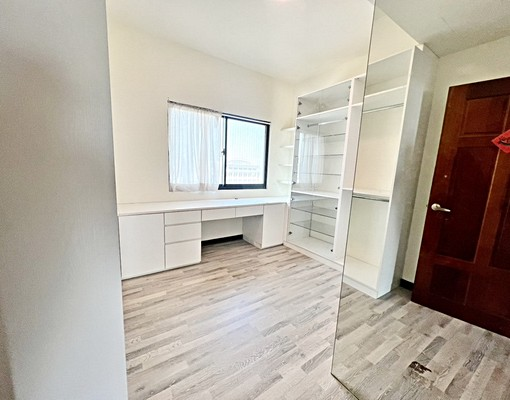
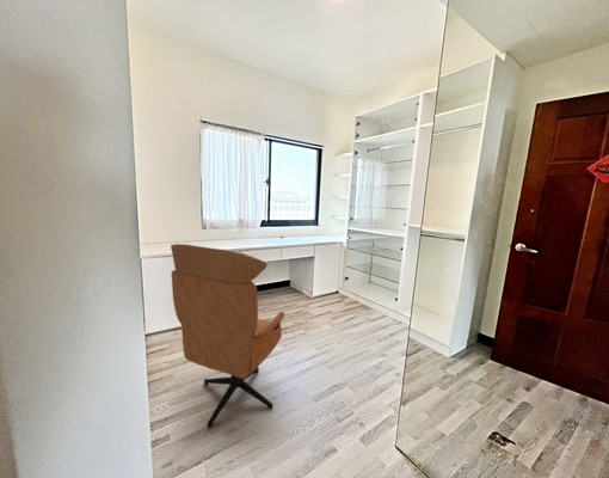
+ office chair [170,243,285,429]
